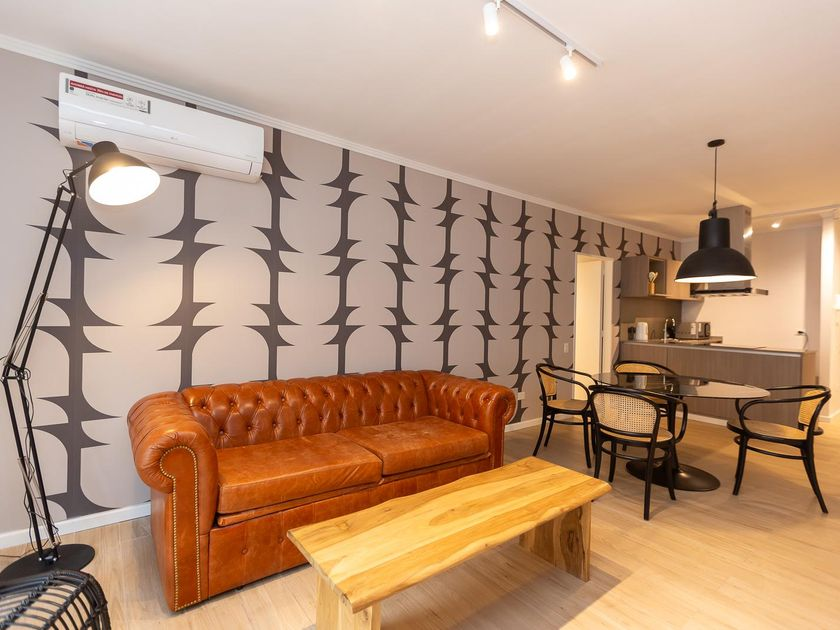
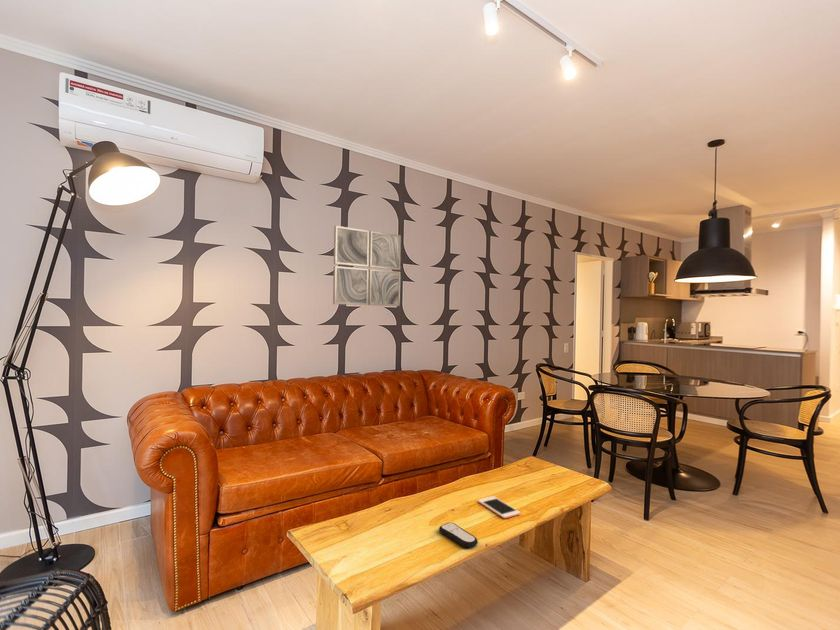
+ wall art [332,225,402,307]
+ remote control [438,522,479,549]
+ cell phone [477,495,521,520]
